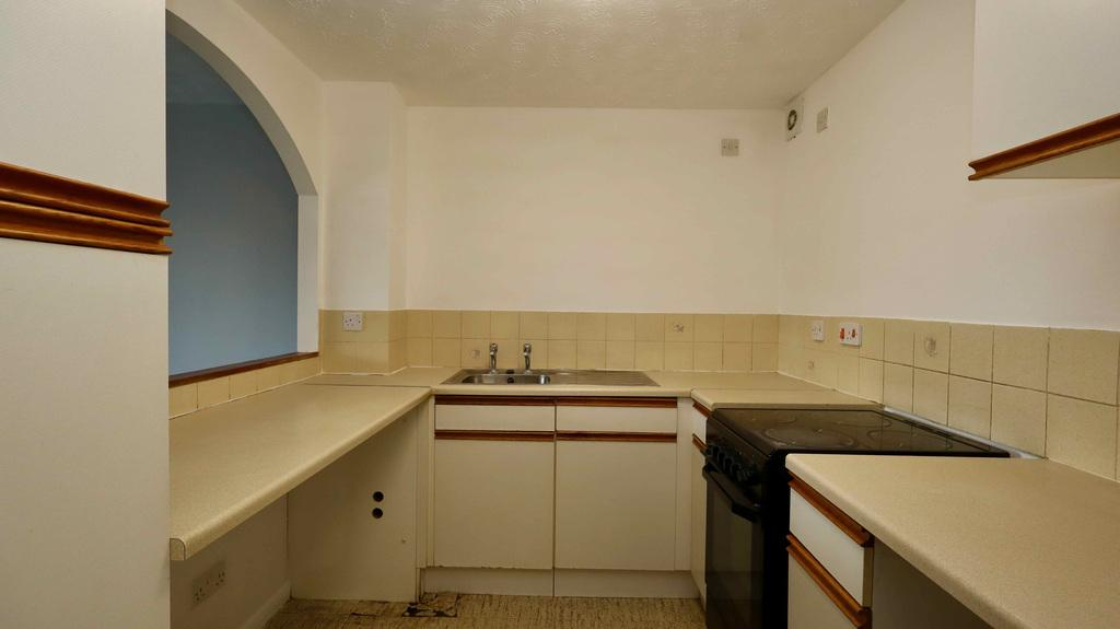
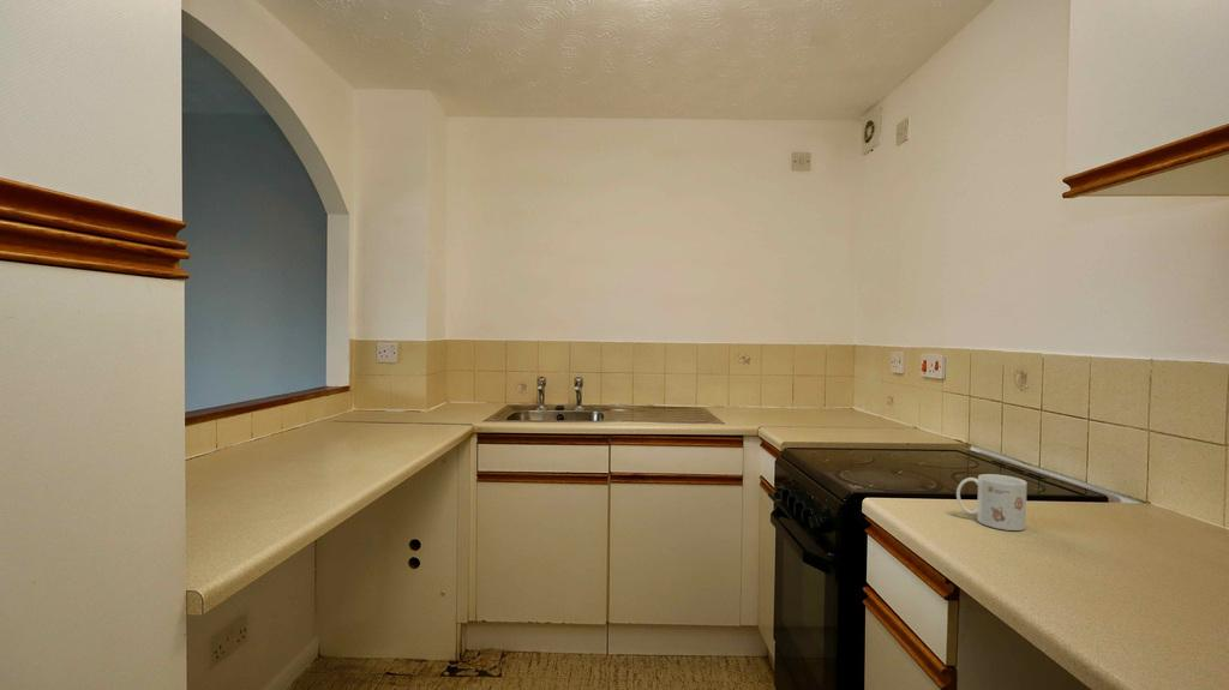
+ mug [955,473,1029,532]
